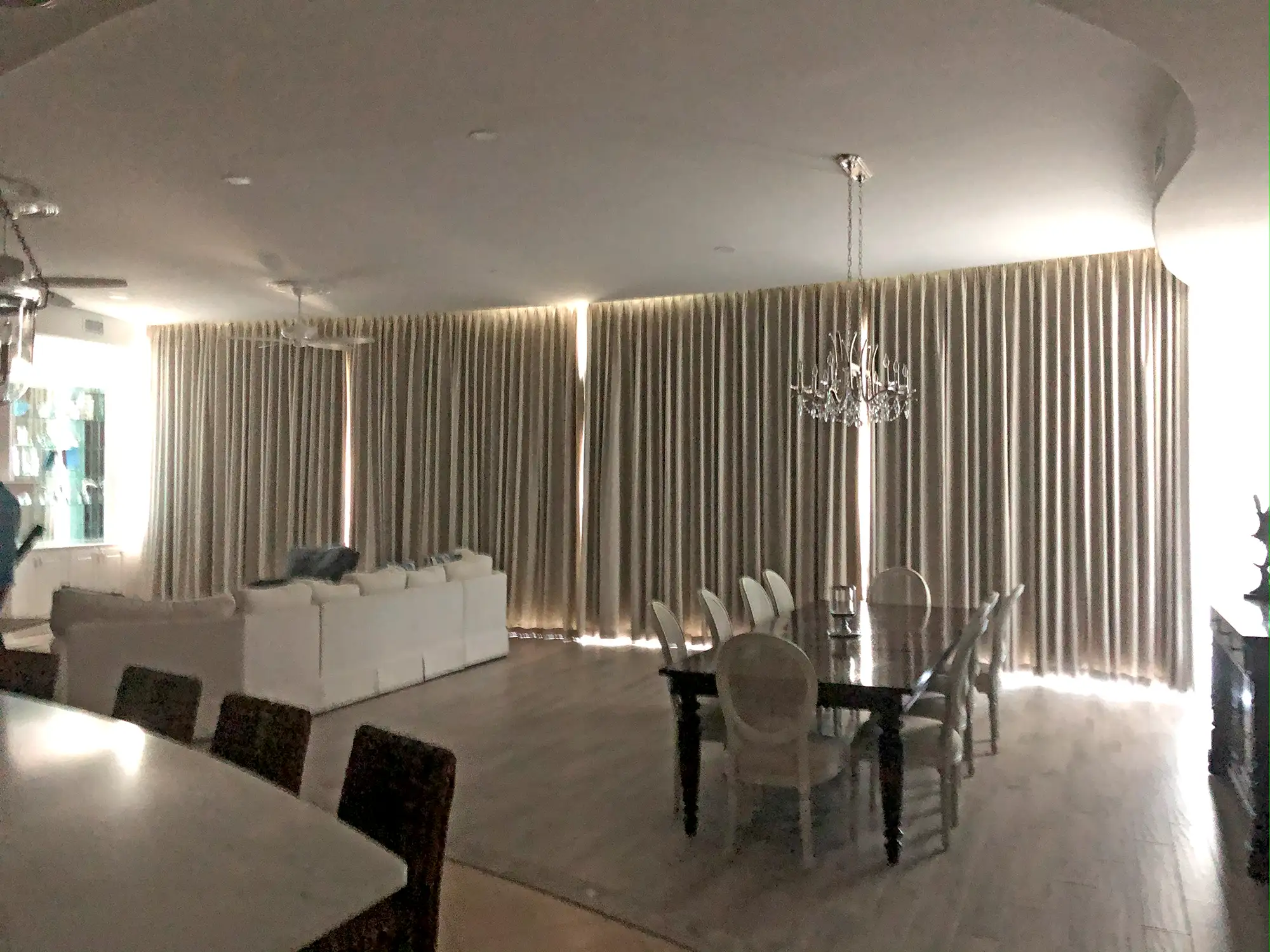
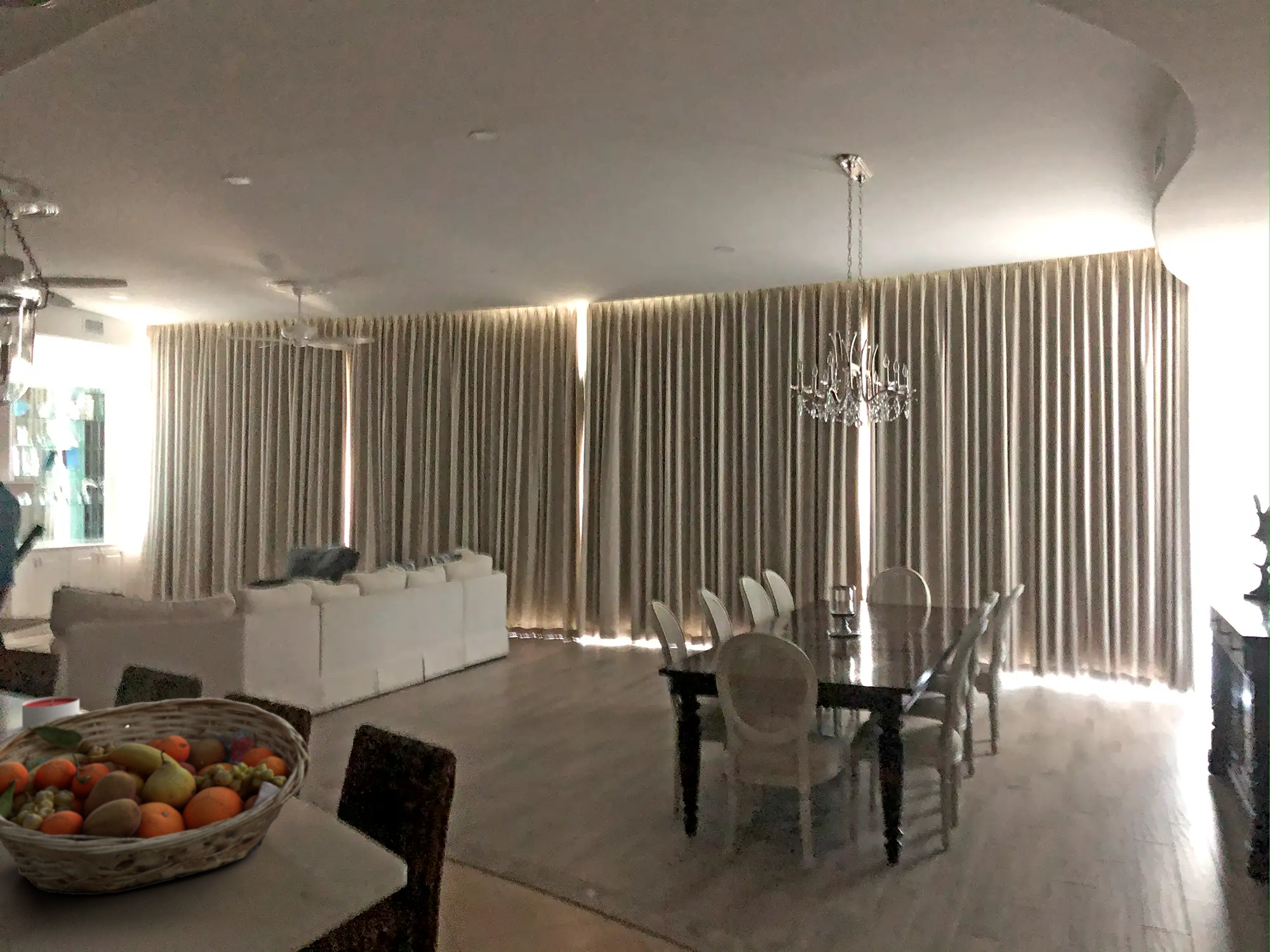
+ fruit basket [0,697,312,896]
+ candle [22,695,80,731]
